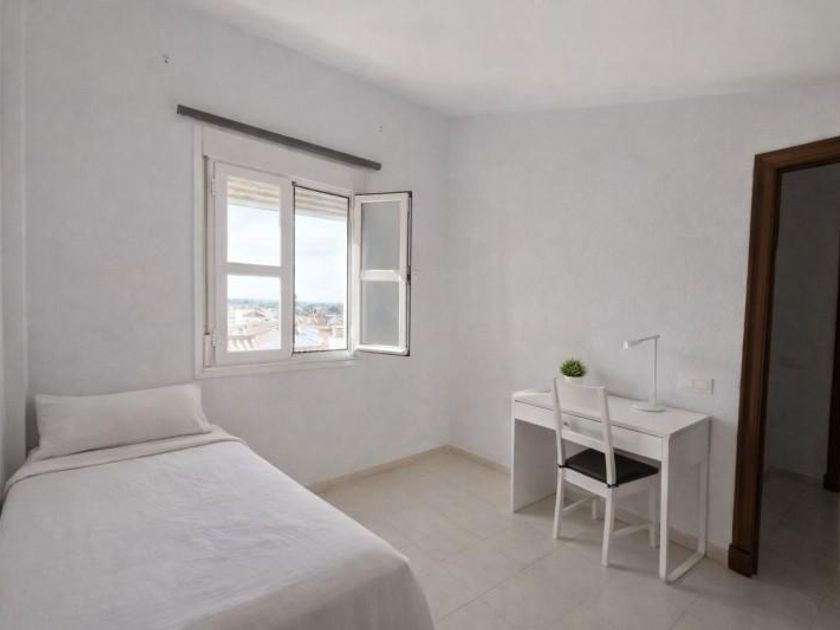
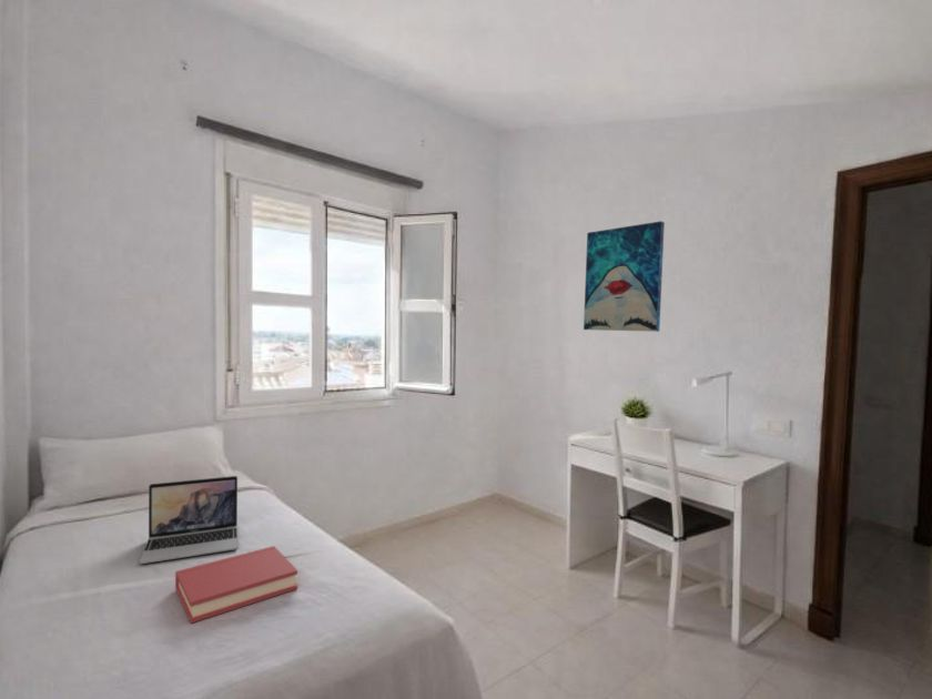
+ hardback book [174,545,298,625]
+ wall art [582,220,666,333]
+ laptop [139,475,239,565]
